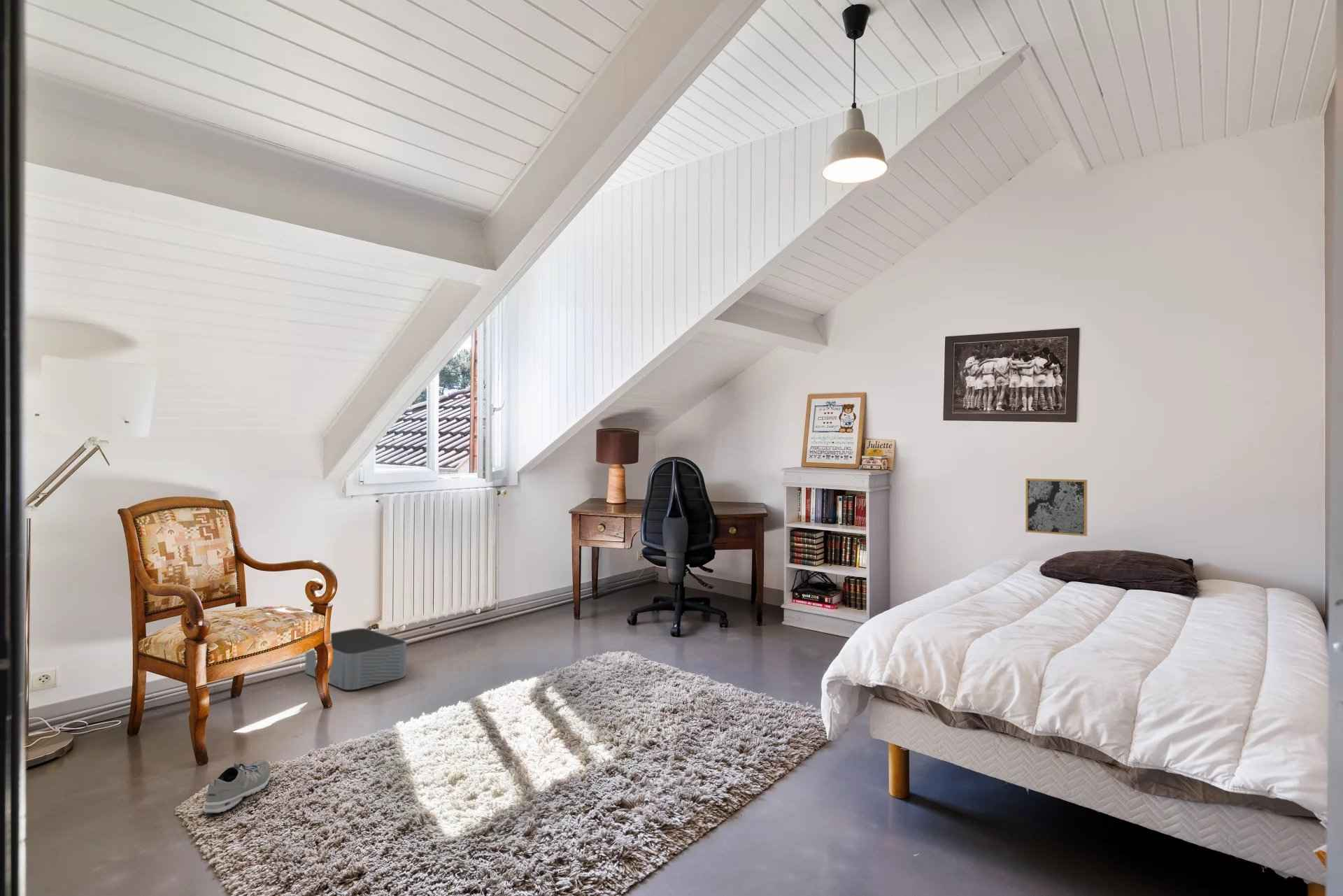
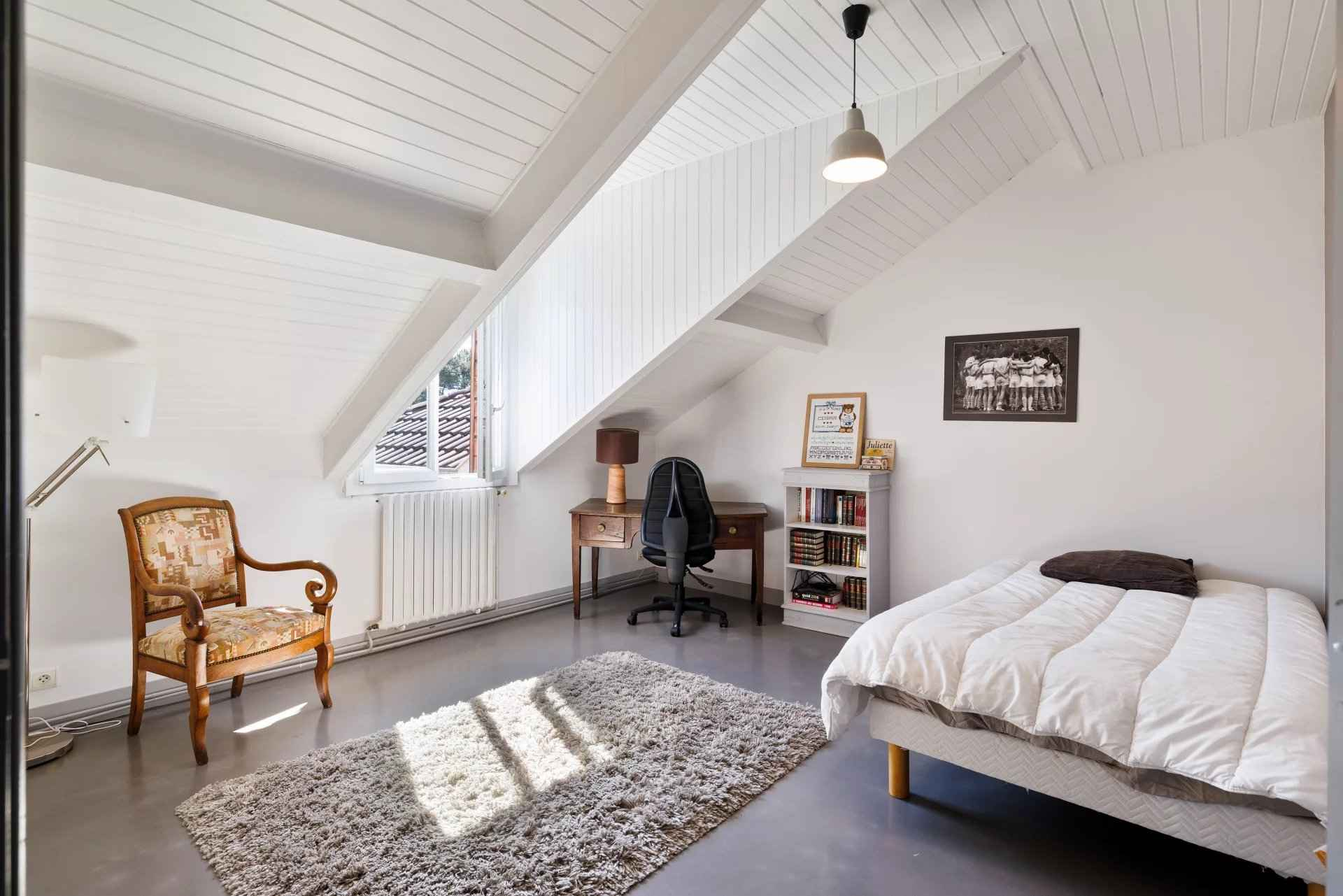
- storage bin [304,627,407,690]
- wall art [1025,478,1088,536]
- sneaker [204,760,271,813]
